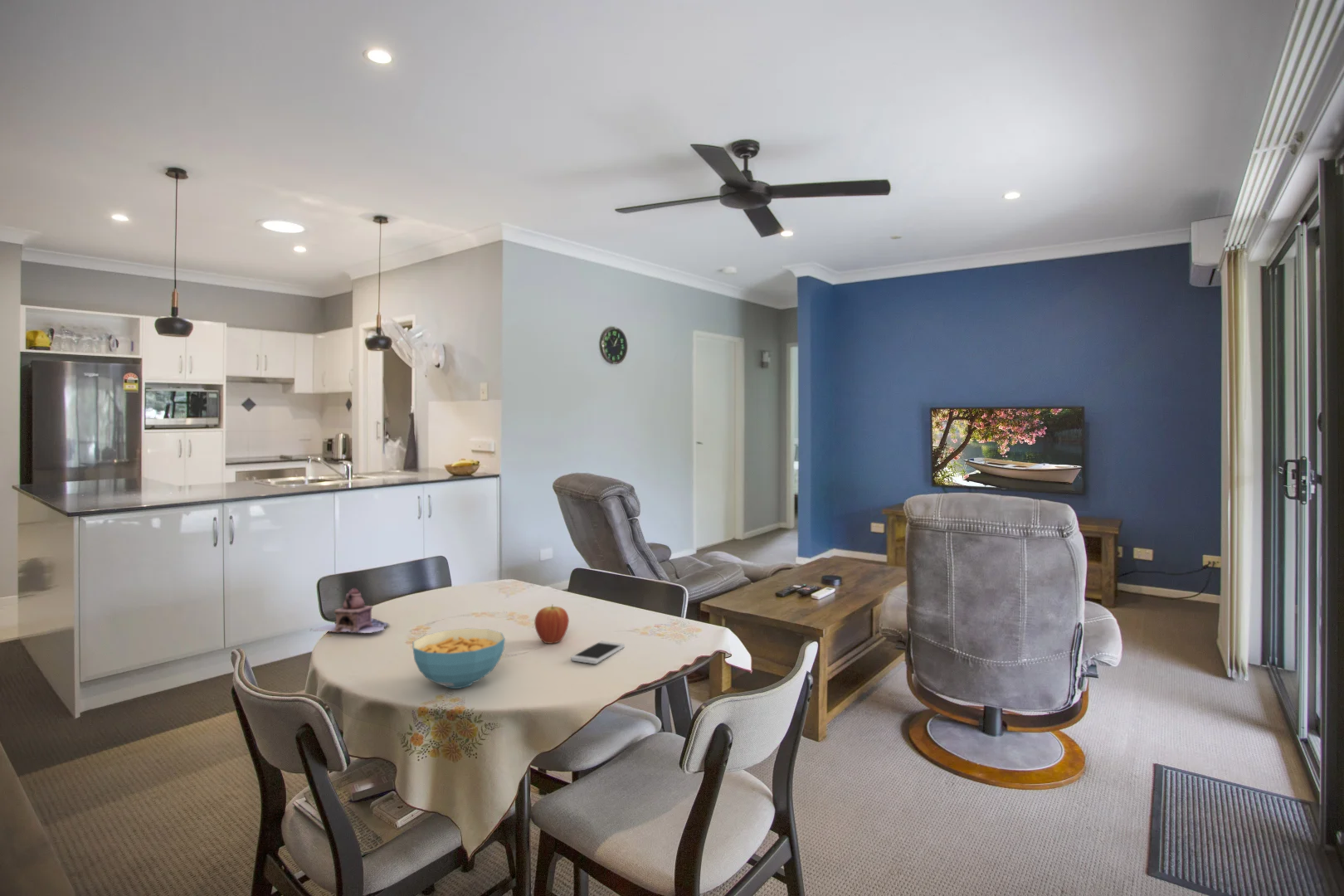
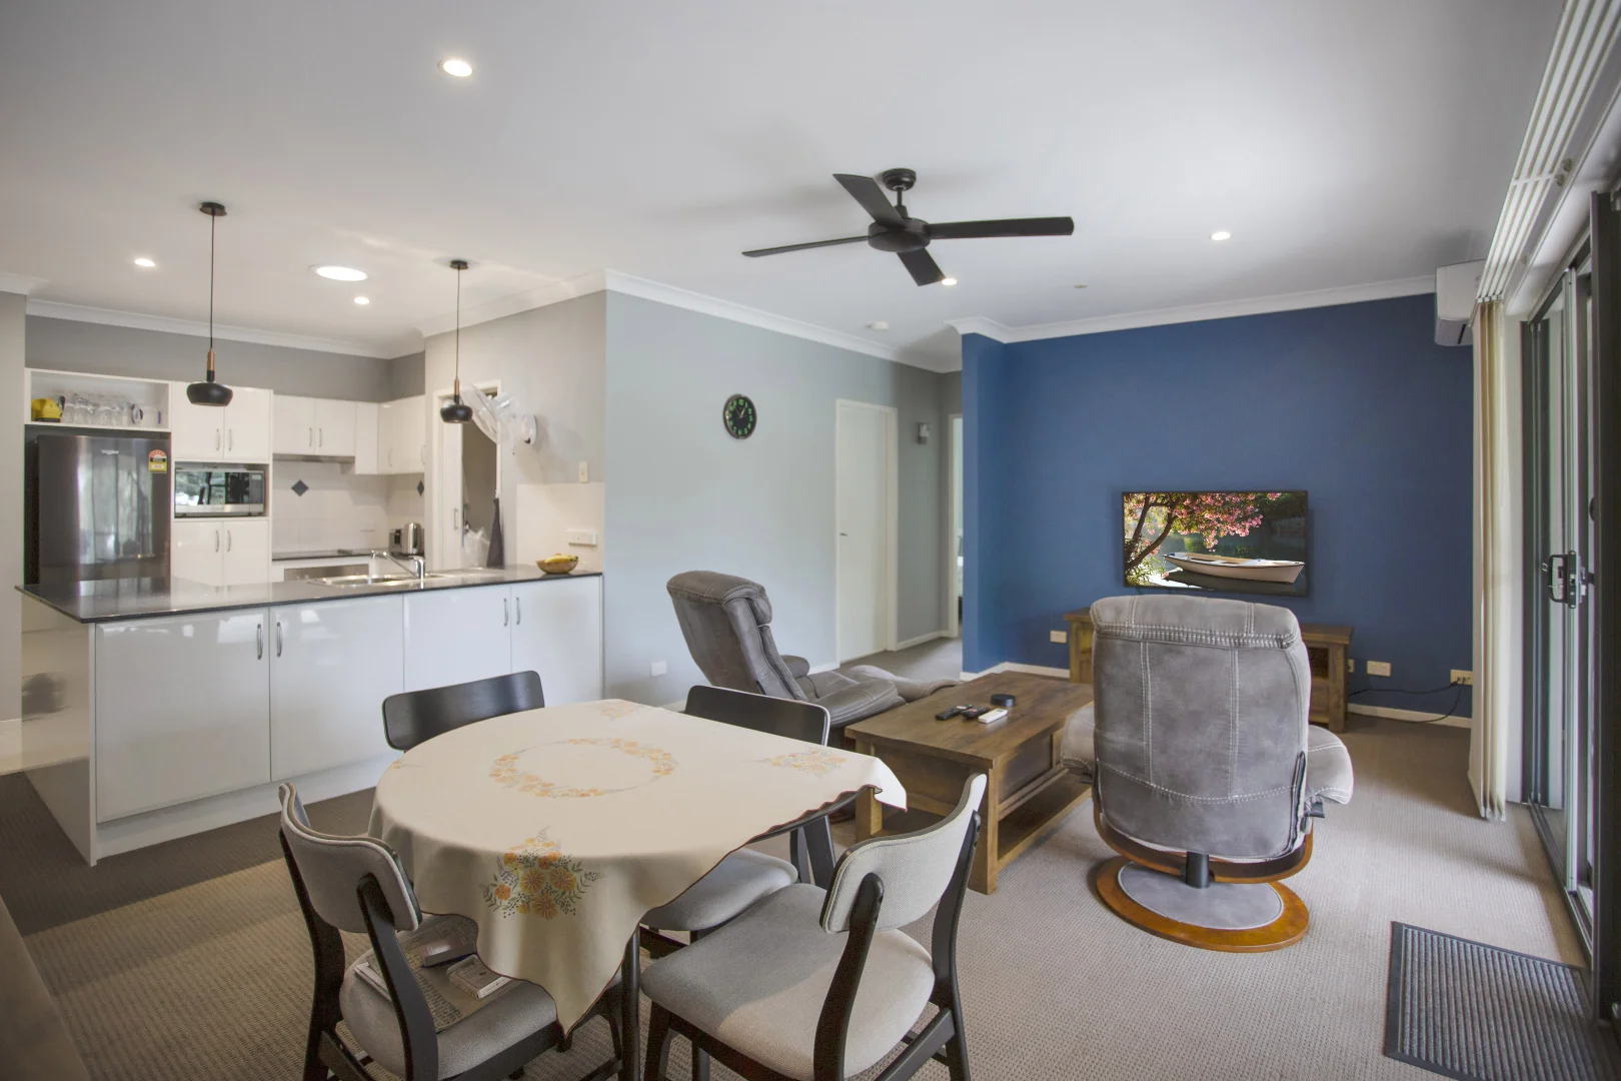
- smartphone [570,640,626,665]
- cereal bowl [411,628,506,689]
- teapot [309,587,390,634]
- fruit [533,603,570,645]
